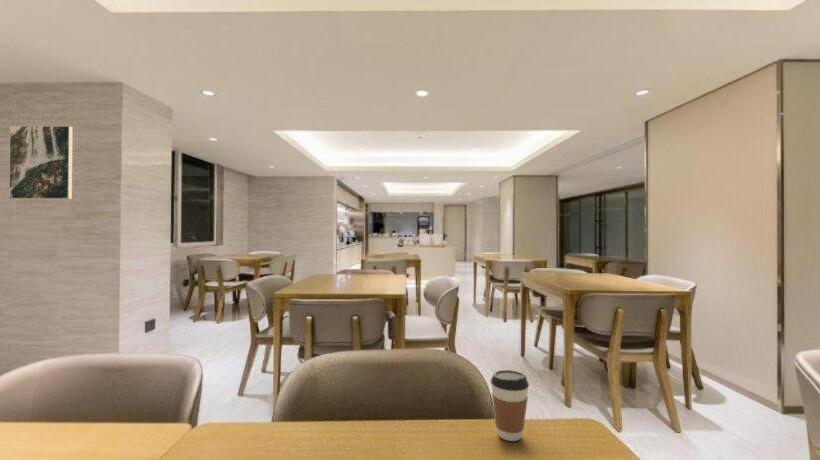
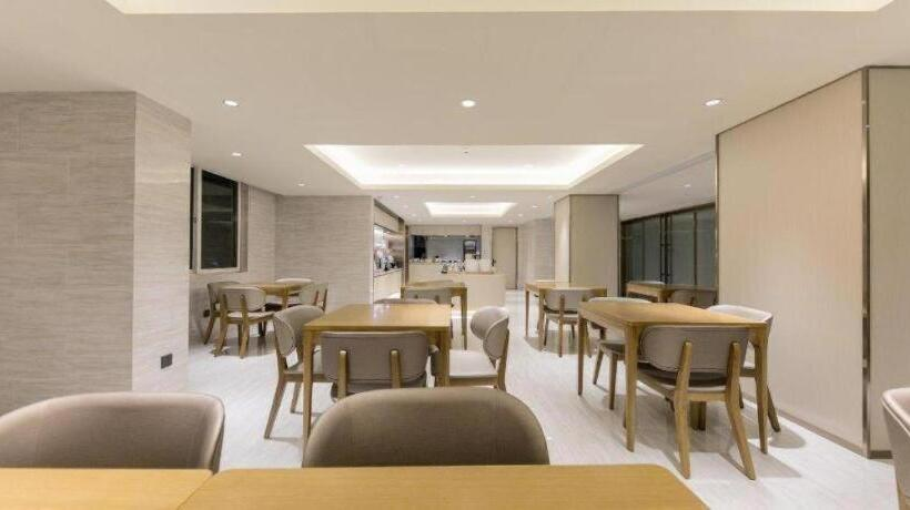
- coffee cup [490,369,530,442]
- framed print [8,125,74,200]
